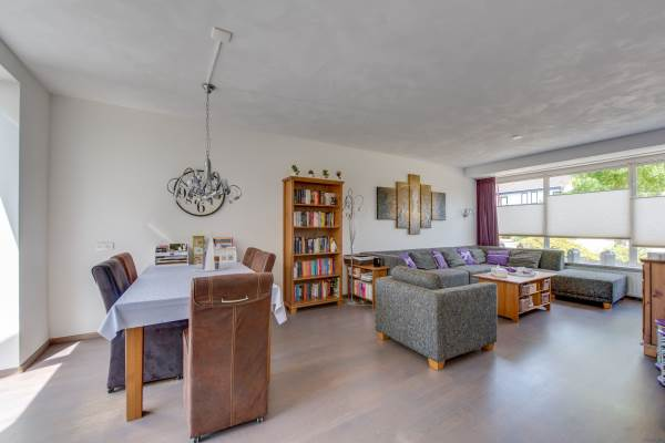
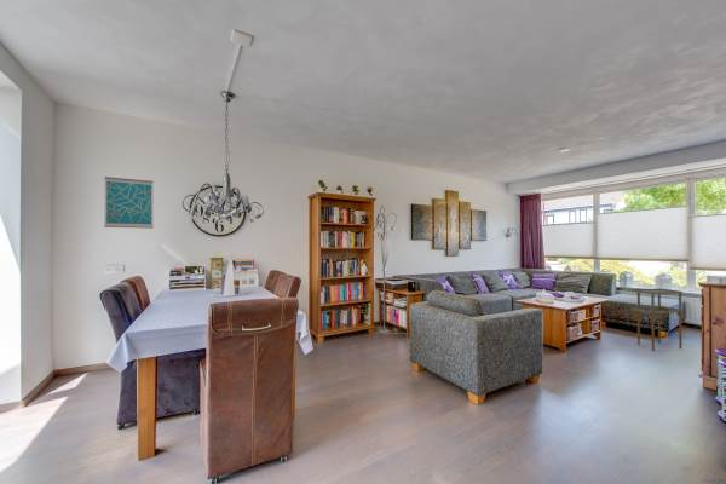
+ wall art [103,175,155,230]
+ shelving unit [630,288,685,352]
